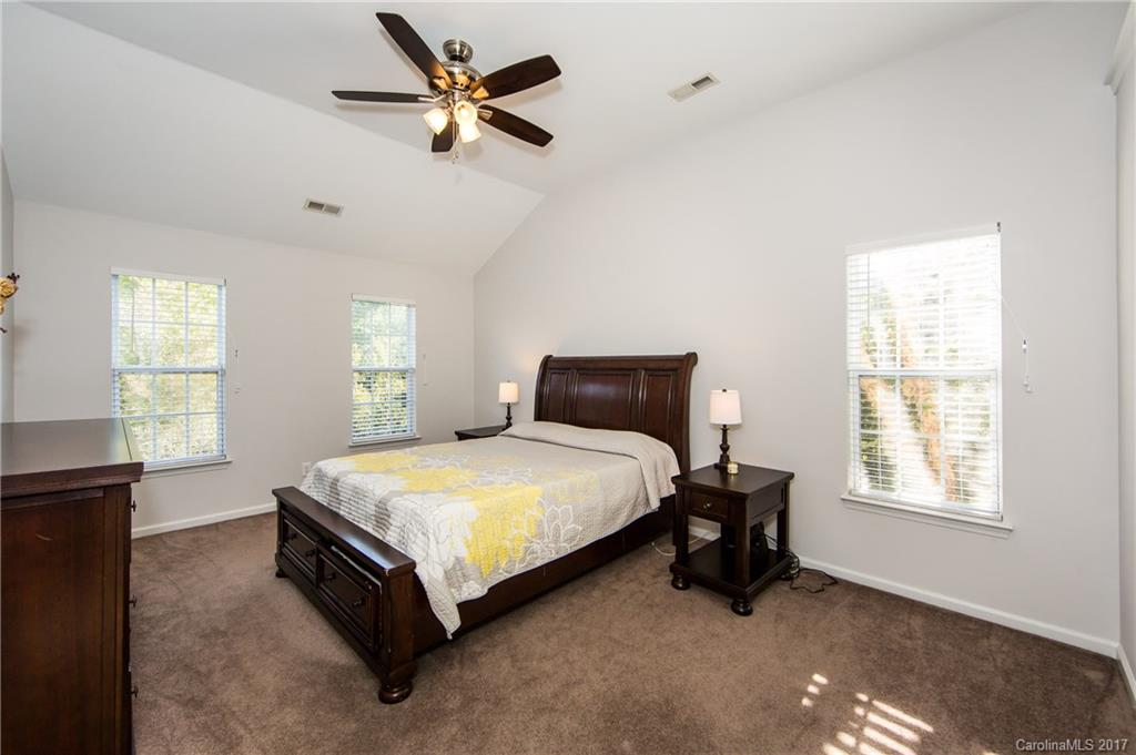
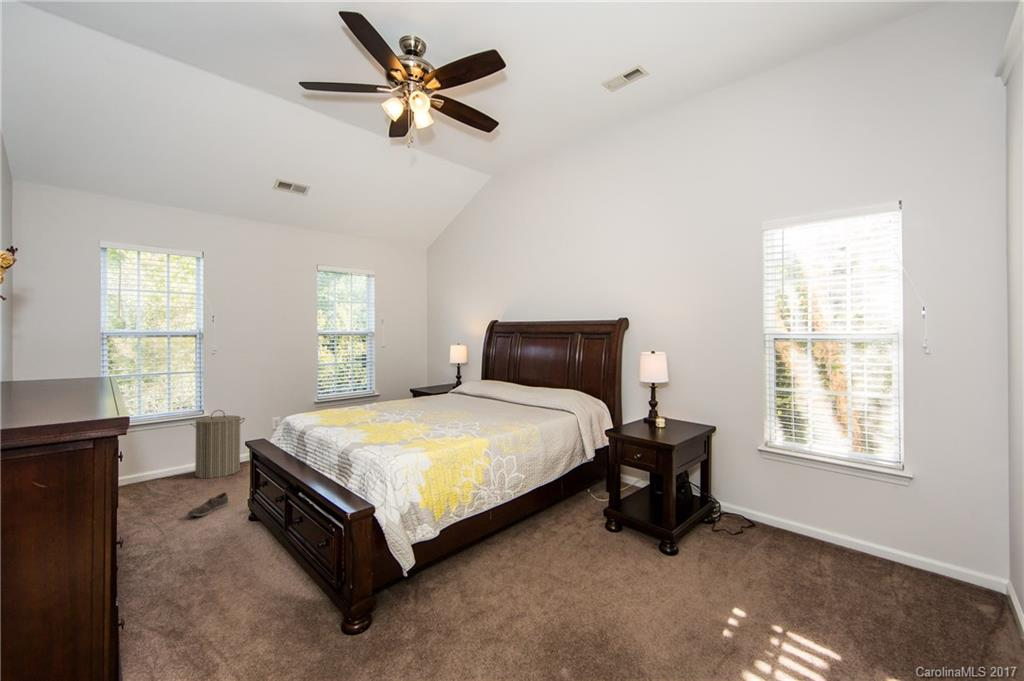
+ shoe [187,491,229,517]
+ laundry hamper [189,409,246,479]
